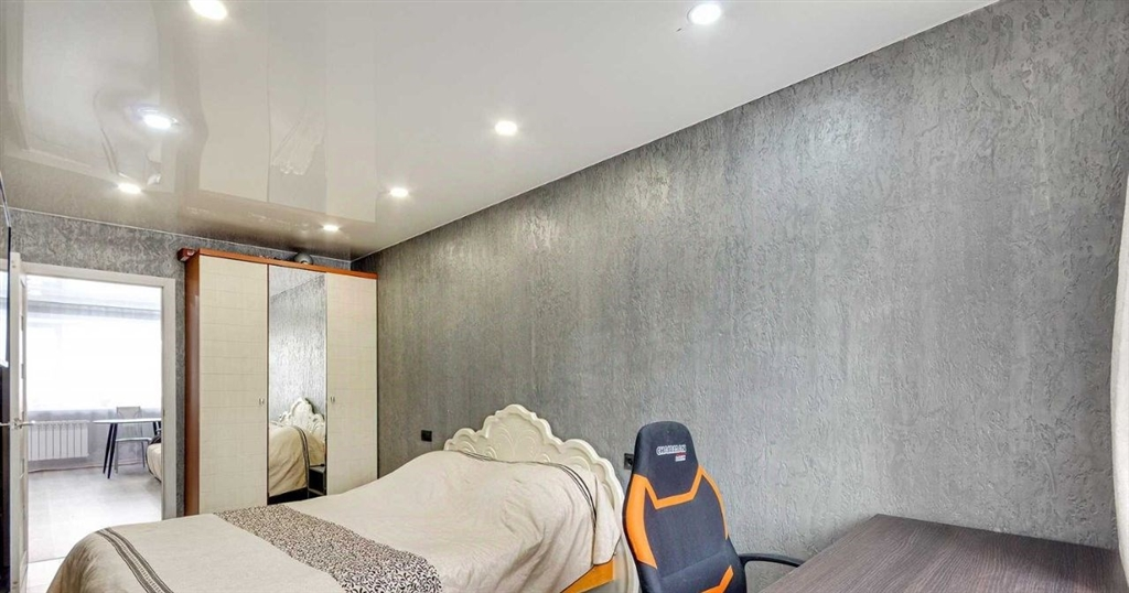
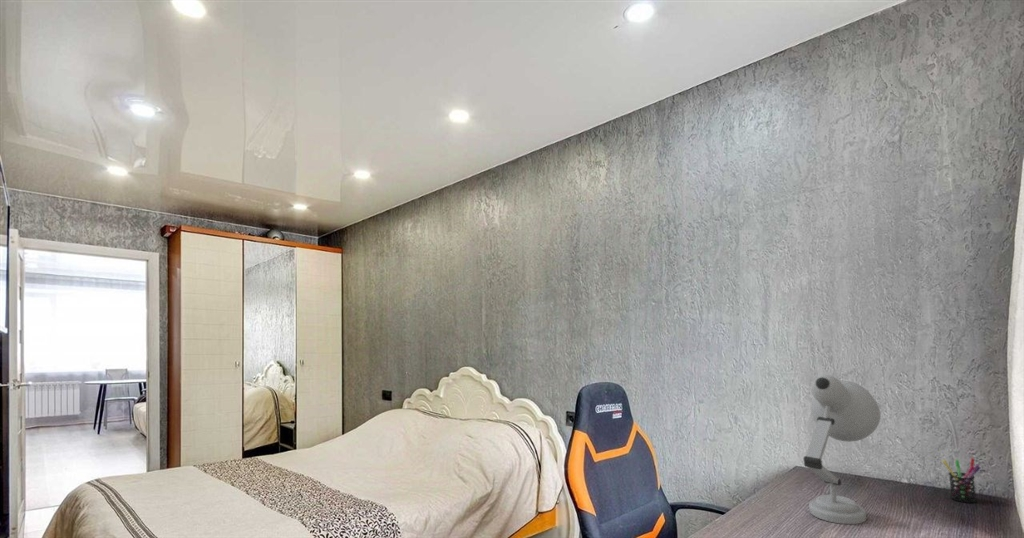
+ desk lamp [803,374,881,525]
+ pen holder [941,457,981,504]
